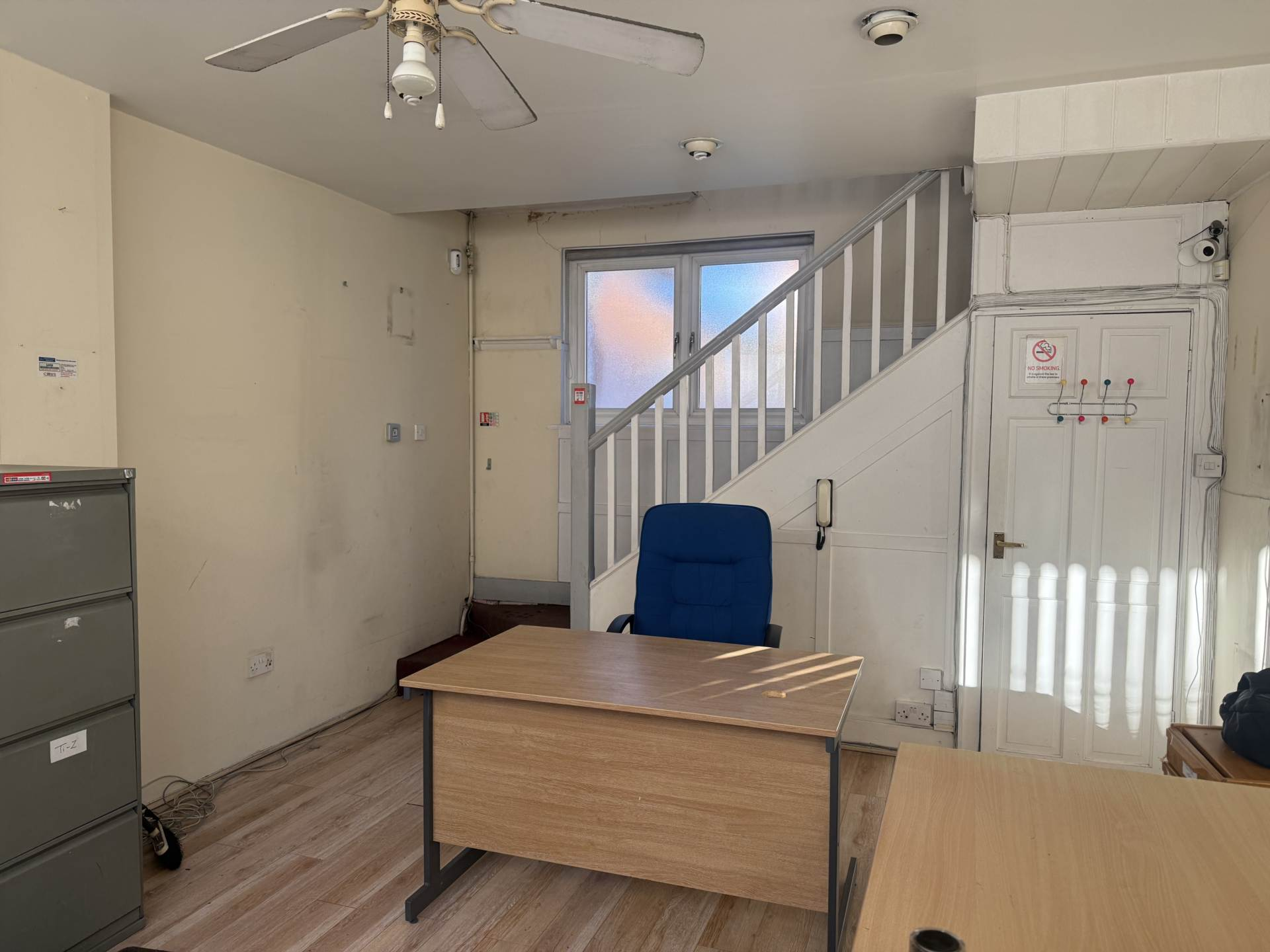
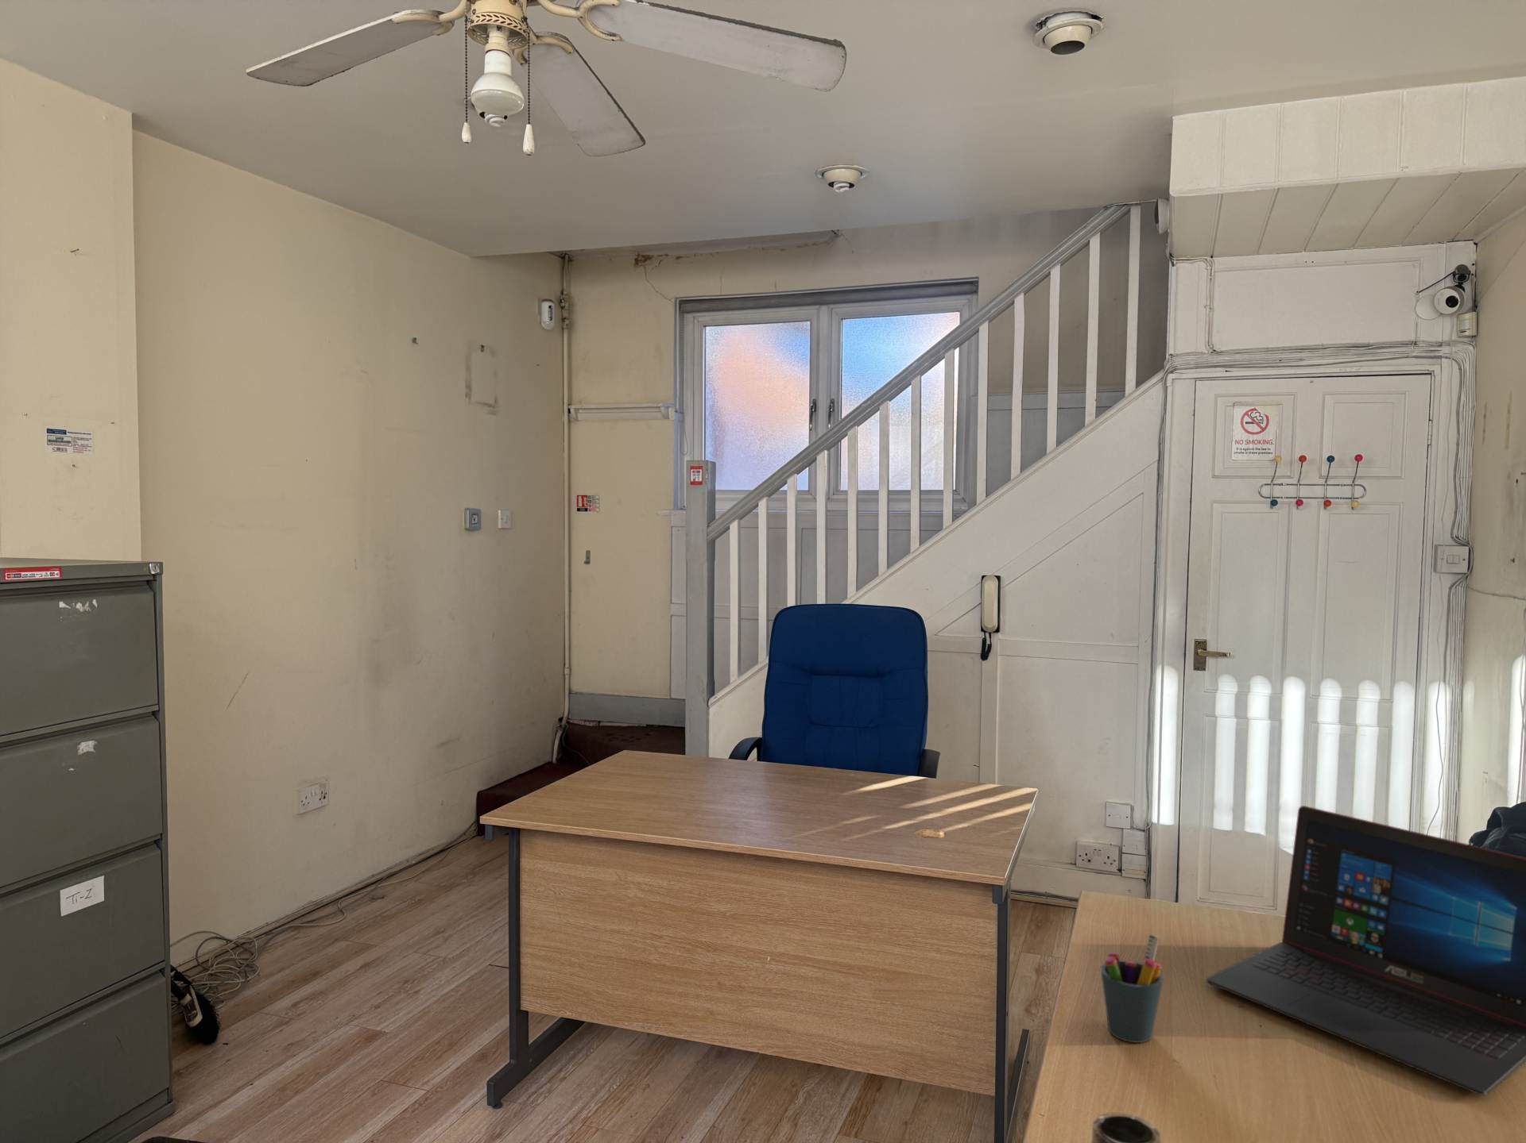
+ pen holder [1099,933,1164,1043]
+ laptop [1205,804,1526,1096]
